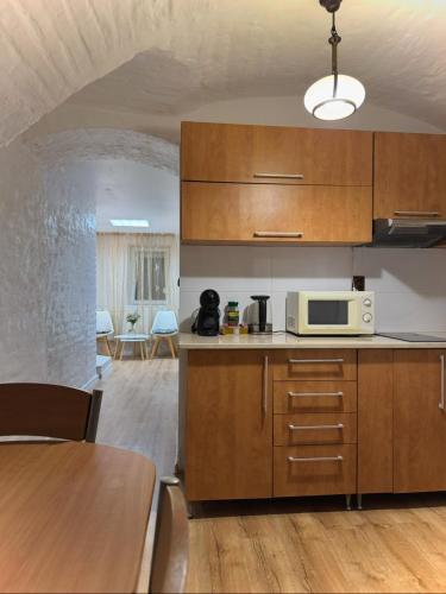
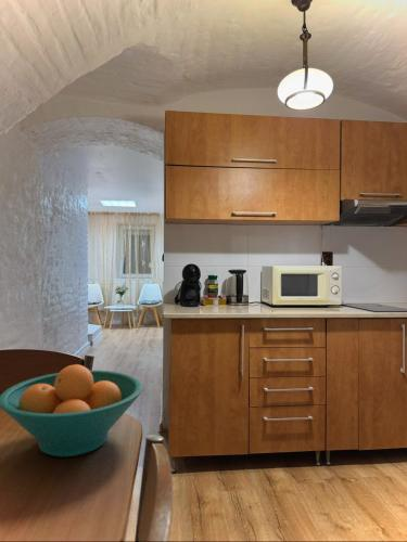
+ fruit bowl [0,363,143,457]
